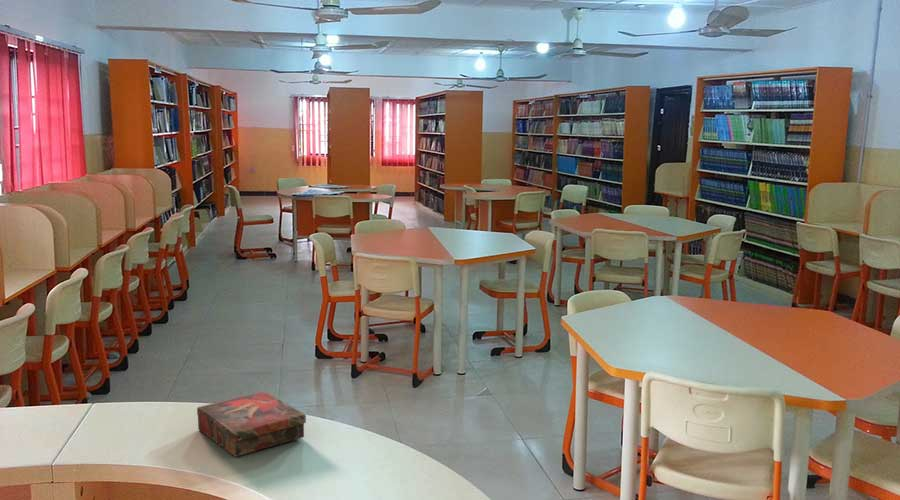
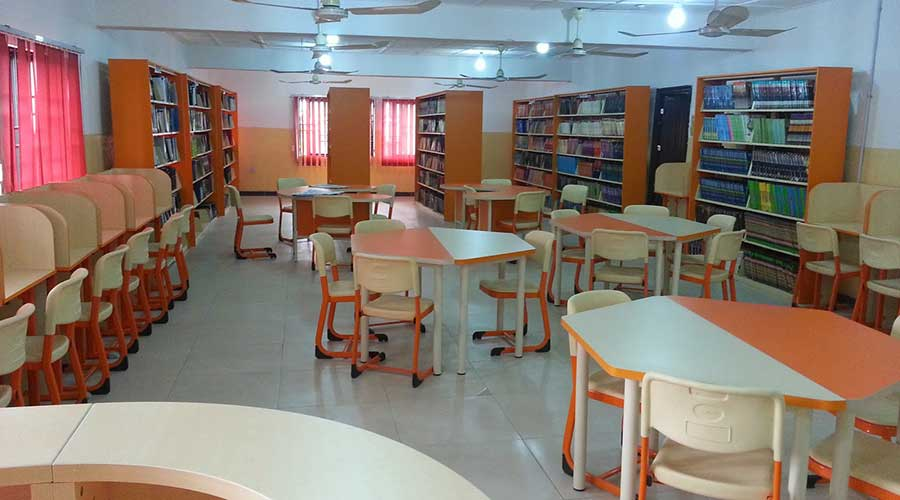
- book [196,391,307,458]
